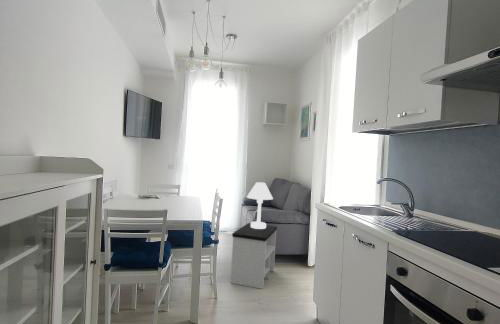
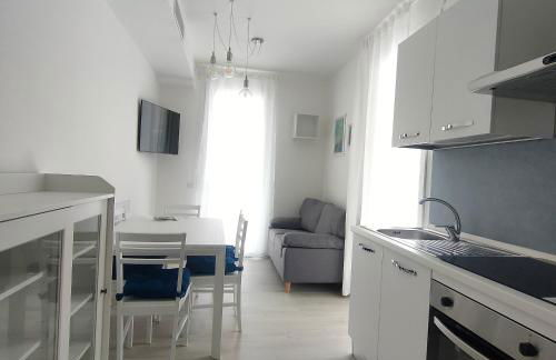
- side table [230,222,278,290]
- lamp [246,181,274,229]
